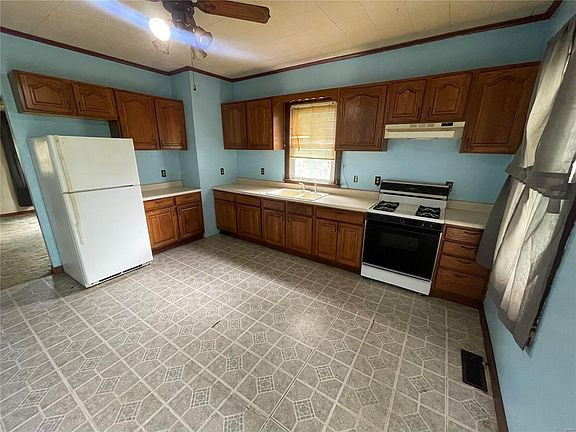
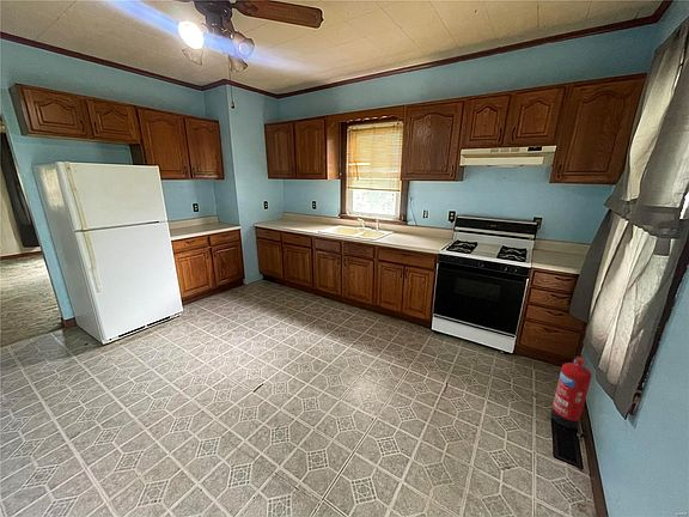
+ fire extinguisher [549,355,593,430]
